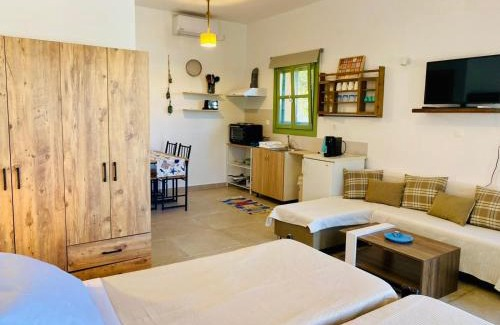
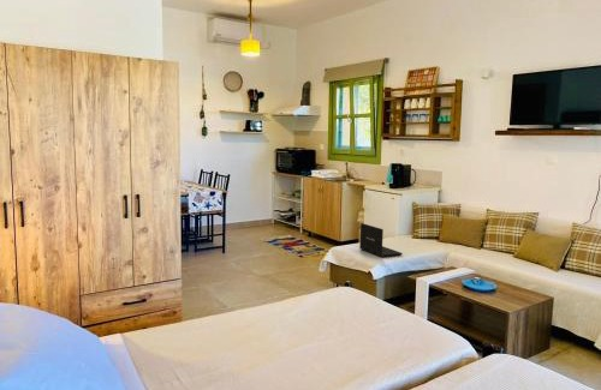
+ laptop [358,222,404,258]
